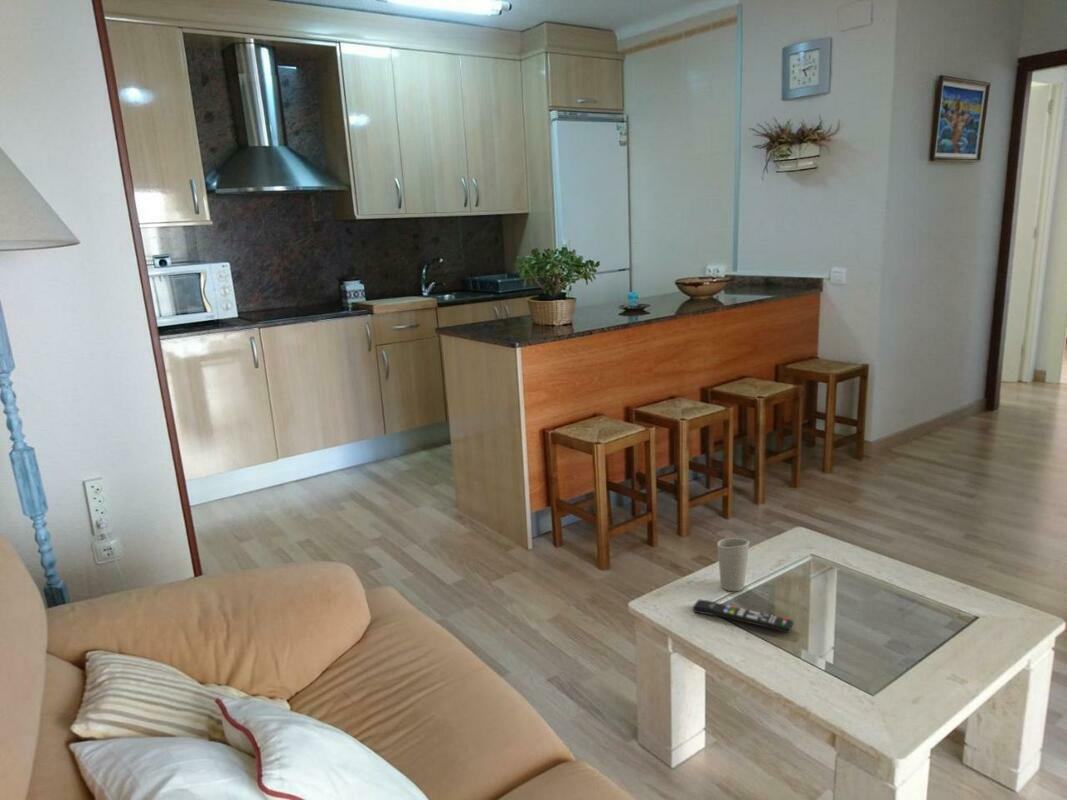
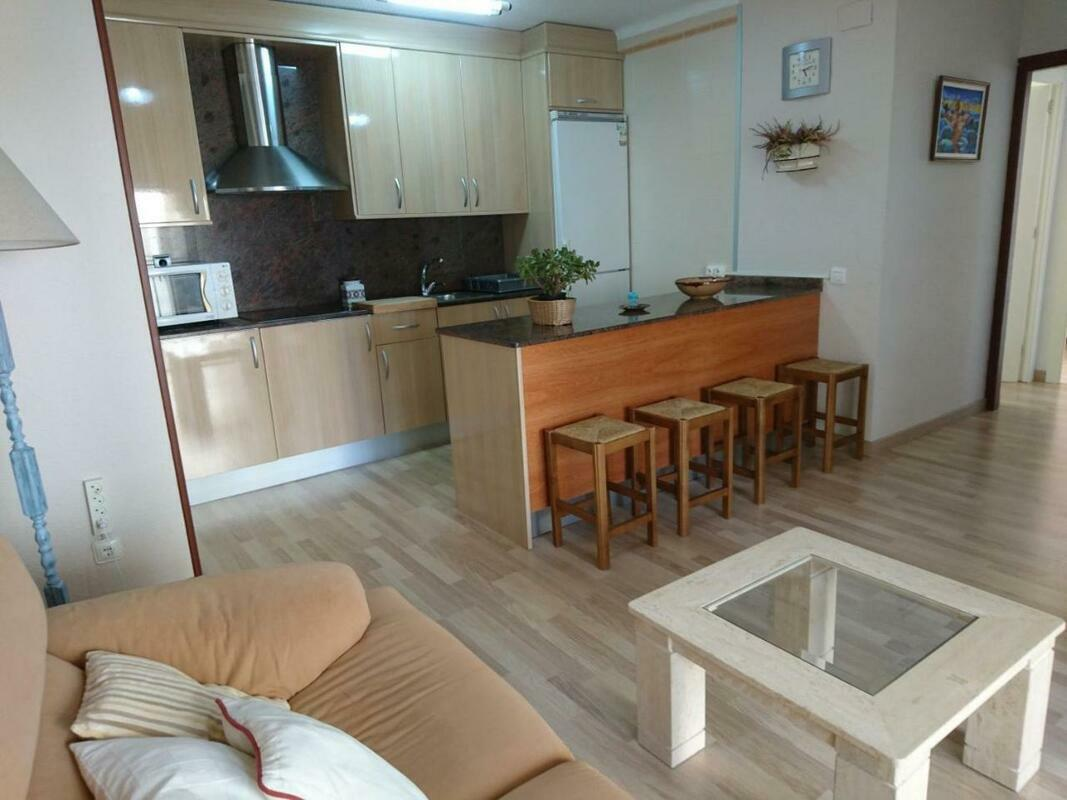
- cup [716,537,750,592]
- remote control [691,598,795,634]
